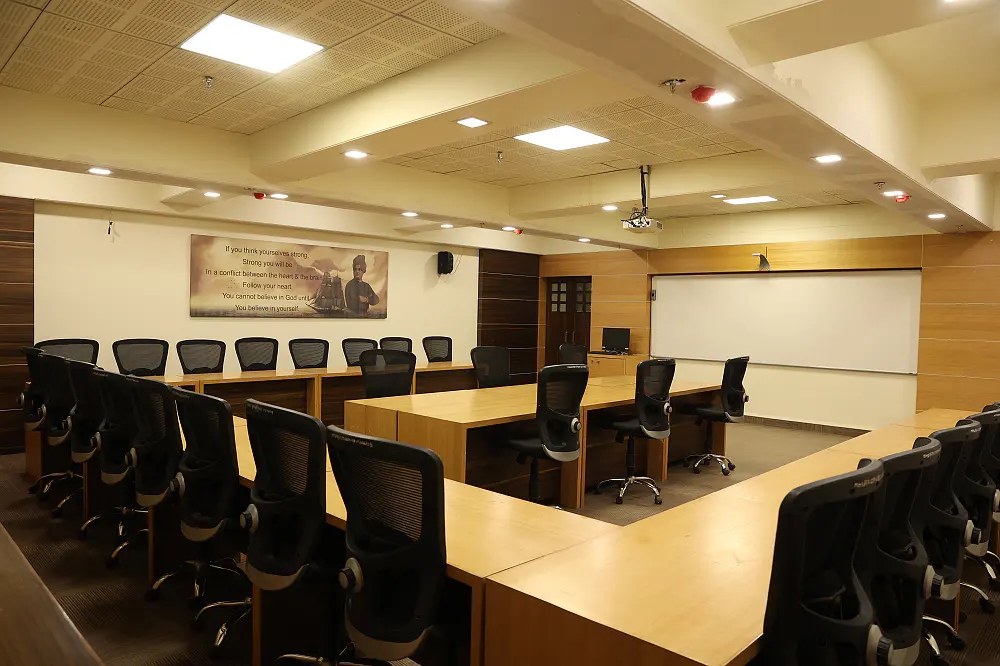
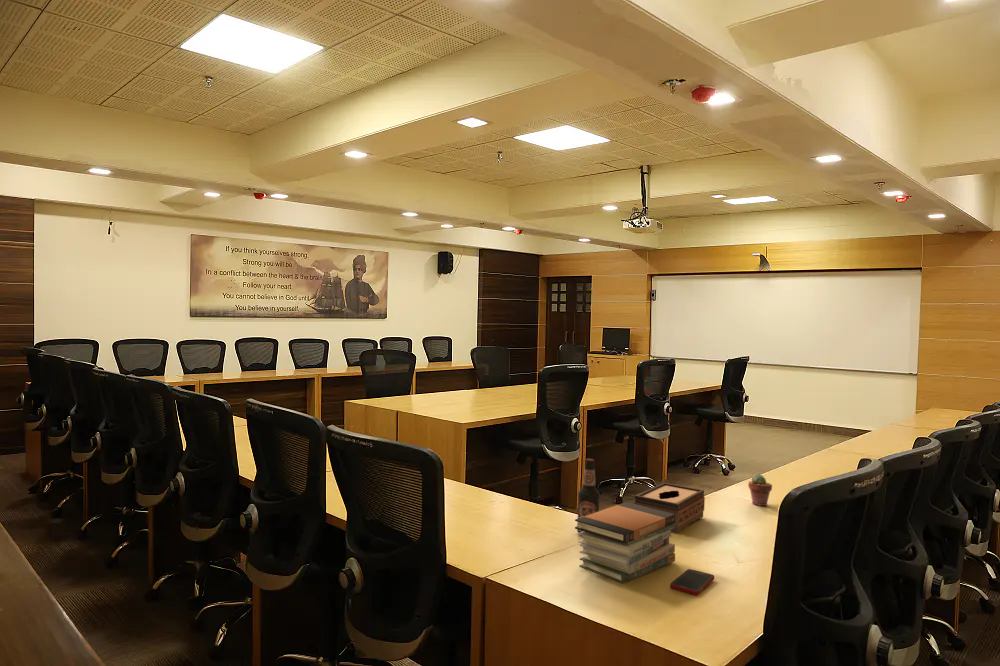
+ book stack [574,501,677,584]
+ tissue box [633,482,706,534]
+ bottle [576,458,601,534]
+ cell phone [669,568,715,596]
+ potted succulent [747,473,773,507]
